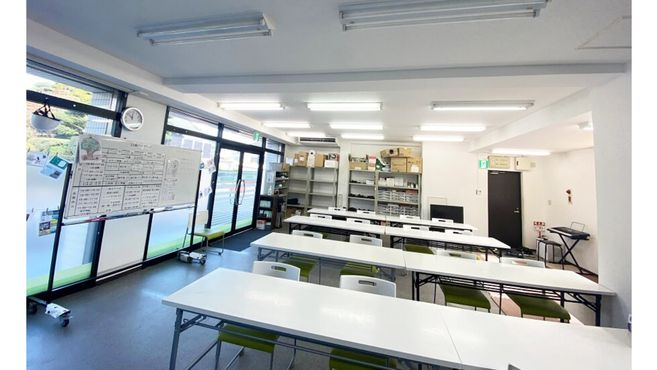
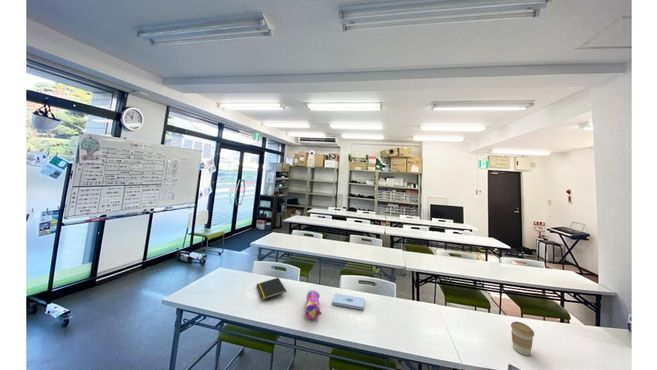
+ pencil case [304,289,322,320]
+ notepad [256,277,287,301]
+ coffee cup [510,321,535,356]
+ notepad [331,293,365,310]
